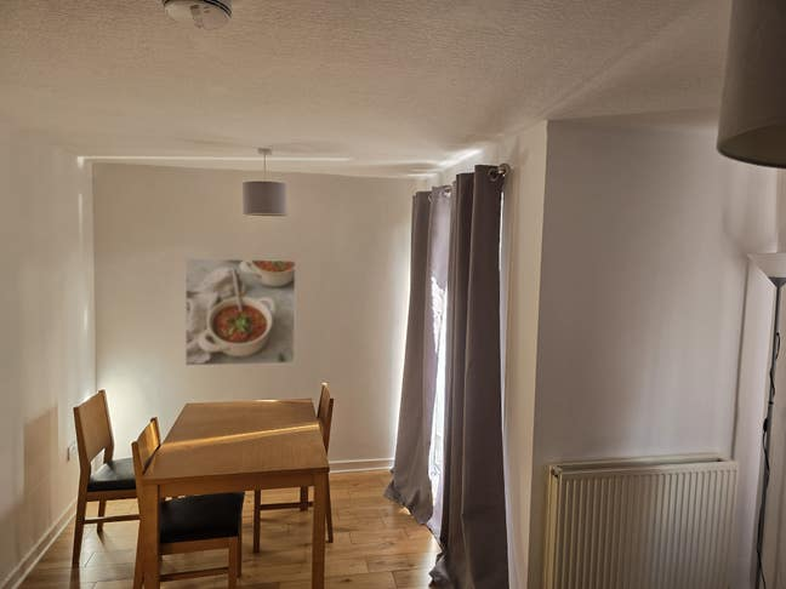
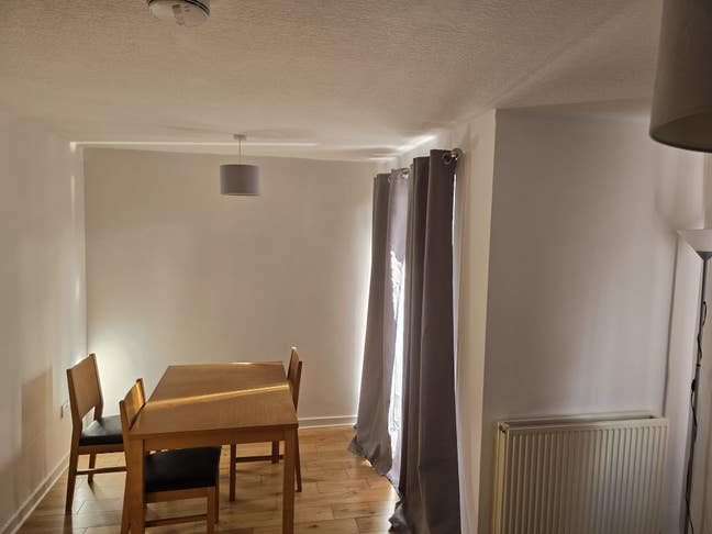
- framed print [184,257,297,367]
